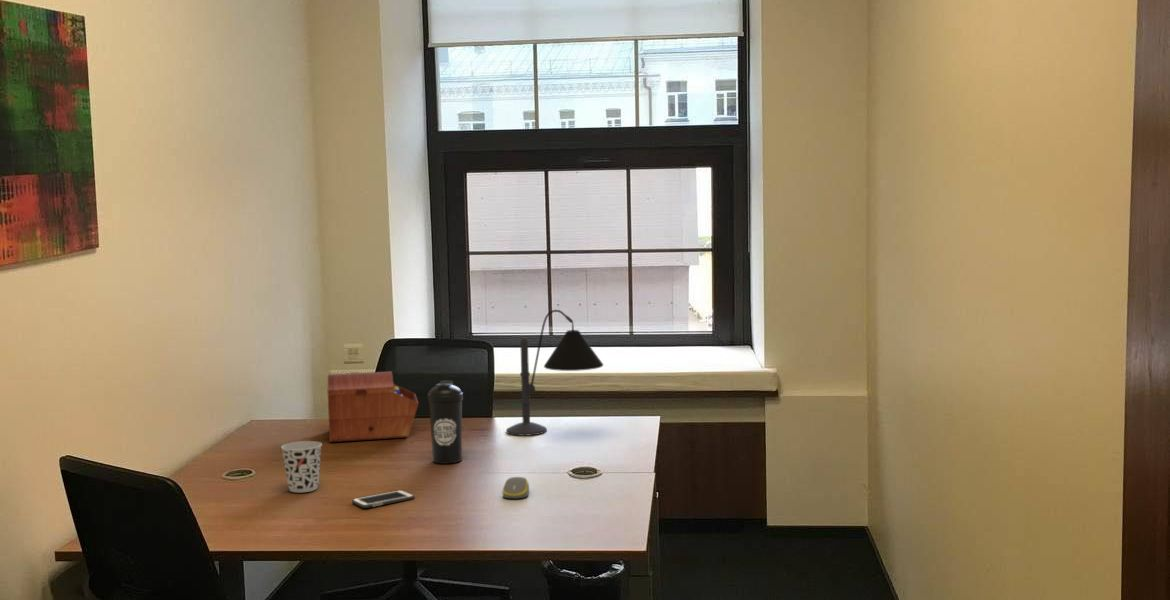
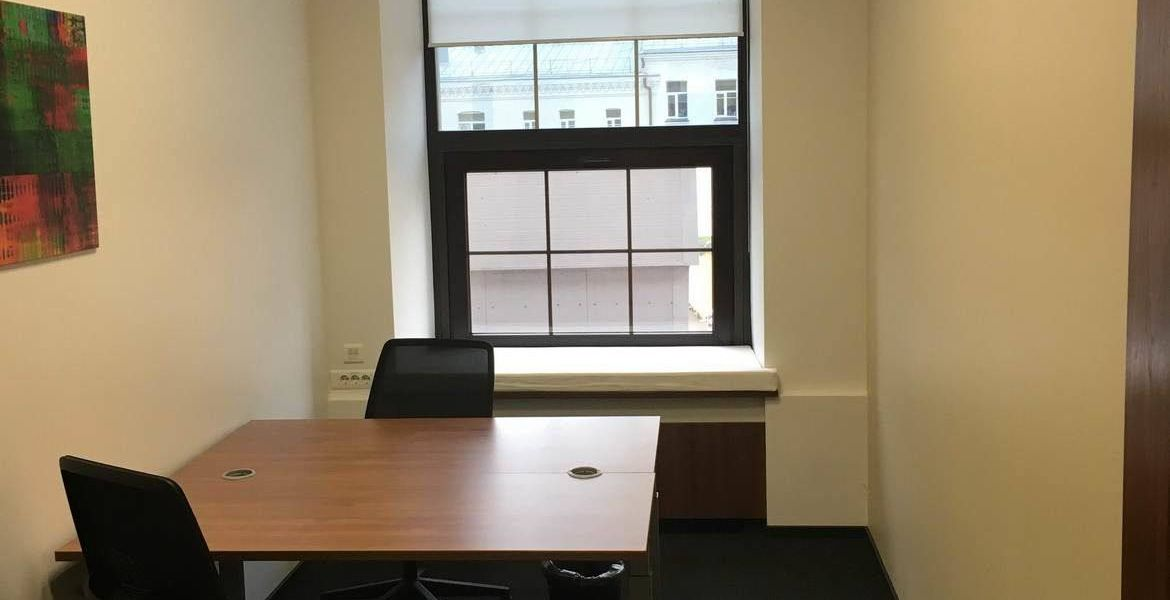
- water bottle [427,380,464,465]
- cup [280,440,323,493]
- sewing box [327,370,420,443]
- computer mouse [501,476,530,499]
- cell phone [351,489,415,509]
- desk lamp [505,309,604,437]
